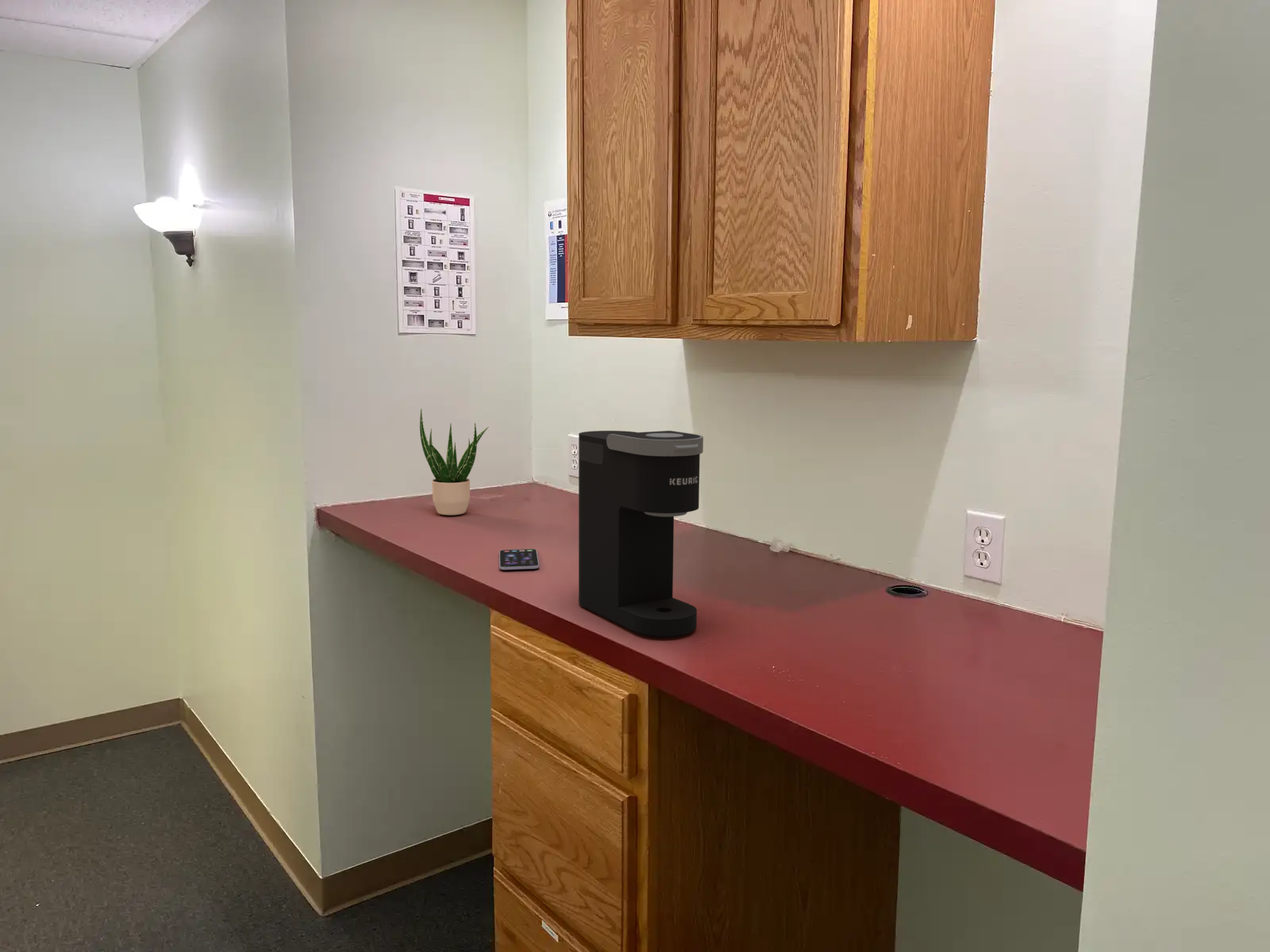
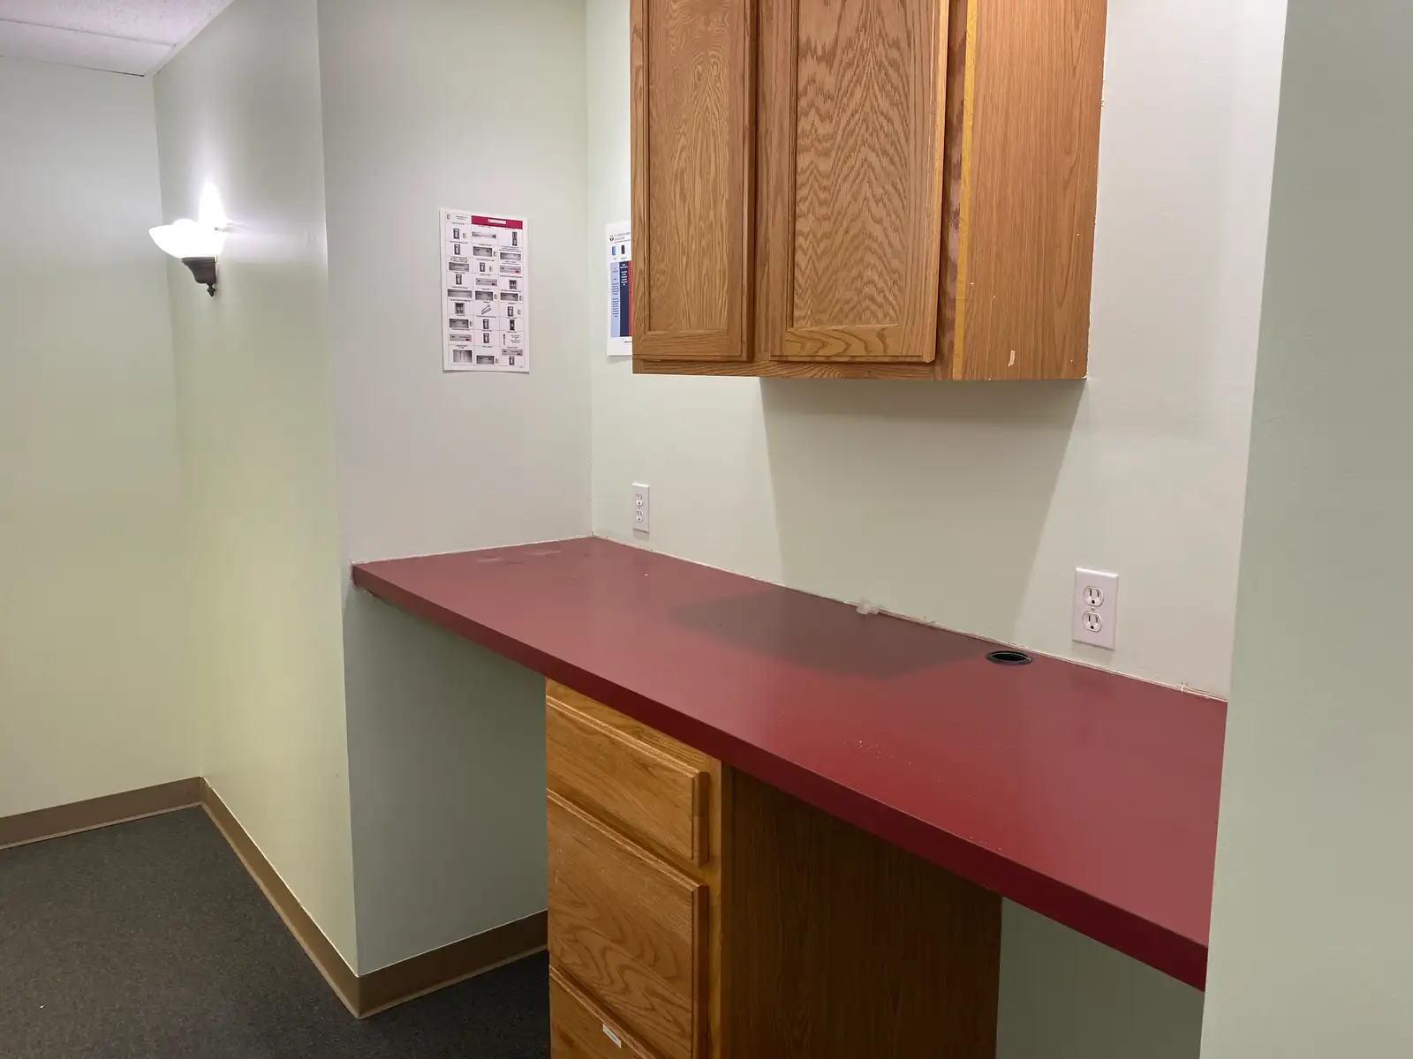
- potted plant [419,408,489,516]
- smartphone [498,548,540,570]
- coffee maker [578,430,704,638]
